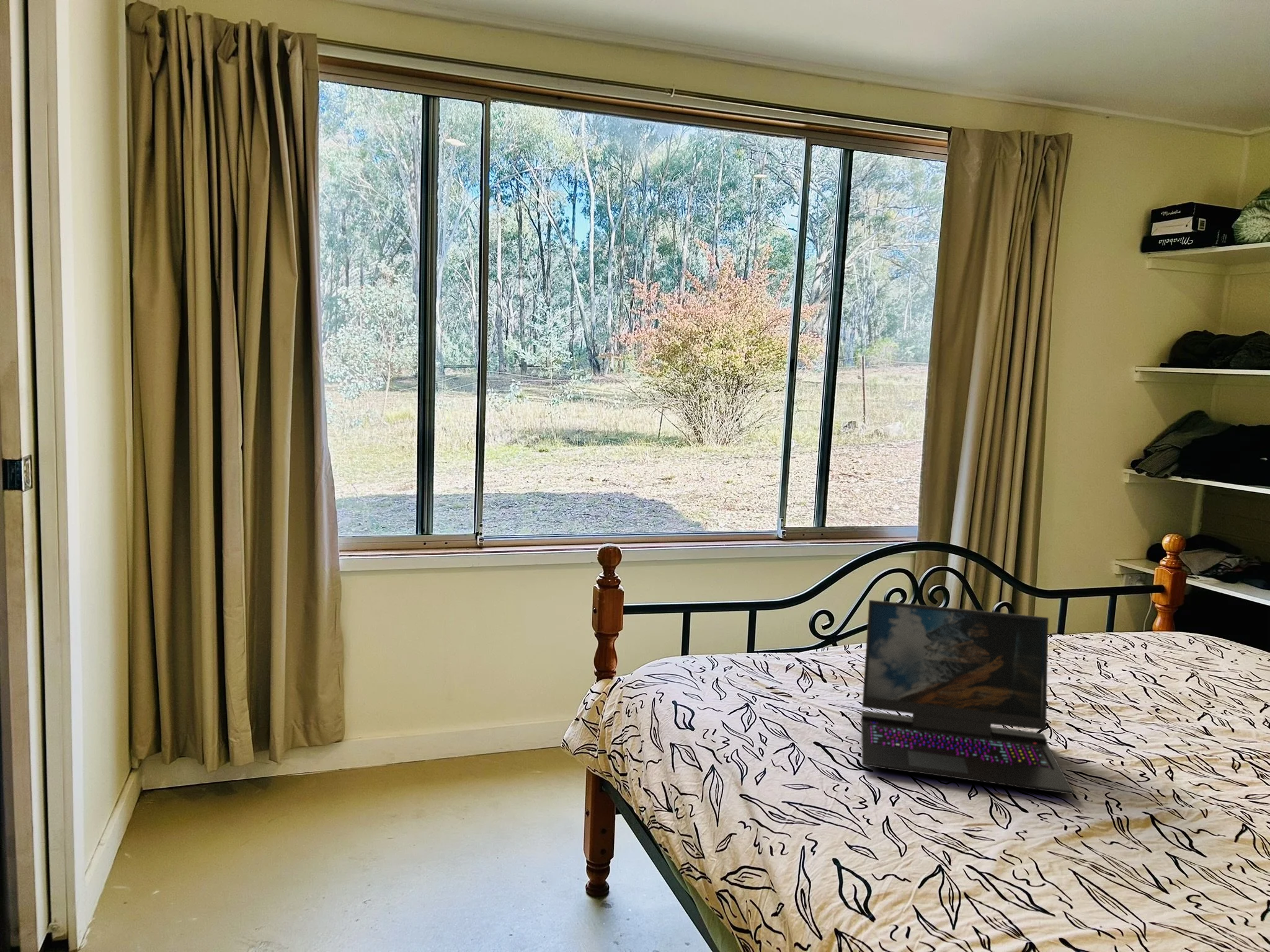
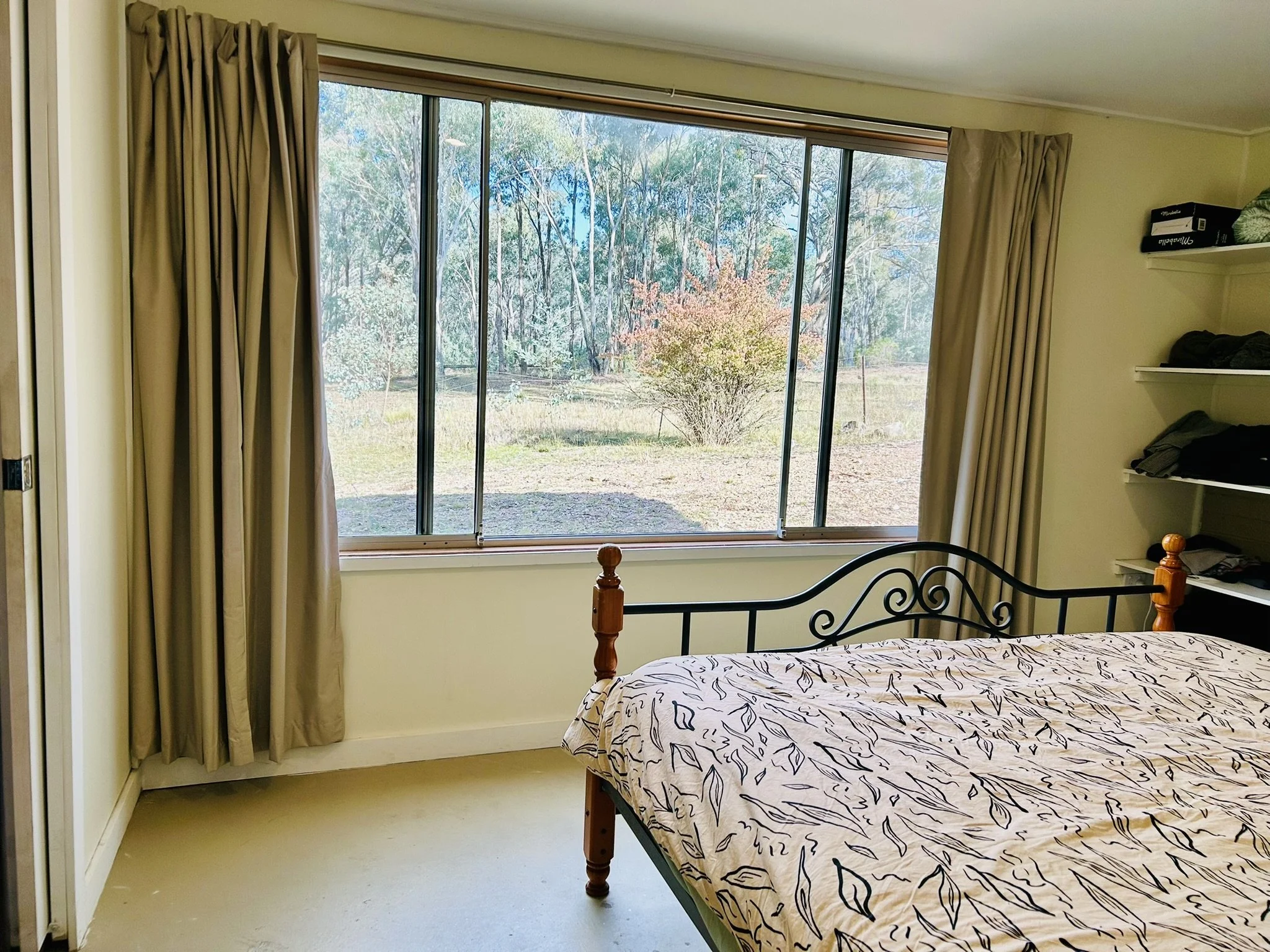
- laptop [861,599,1074,795]
